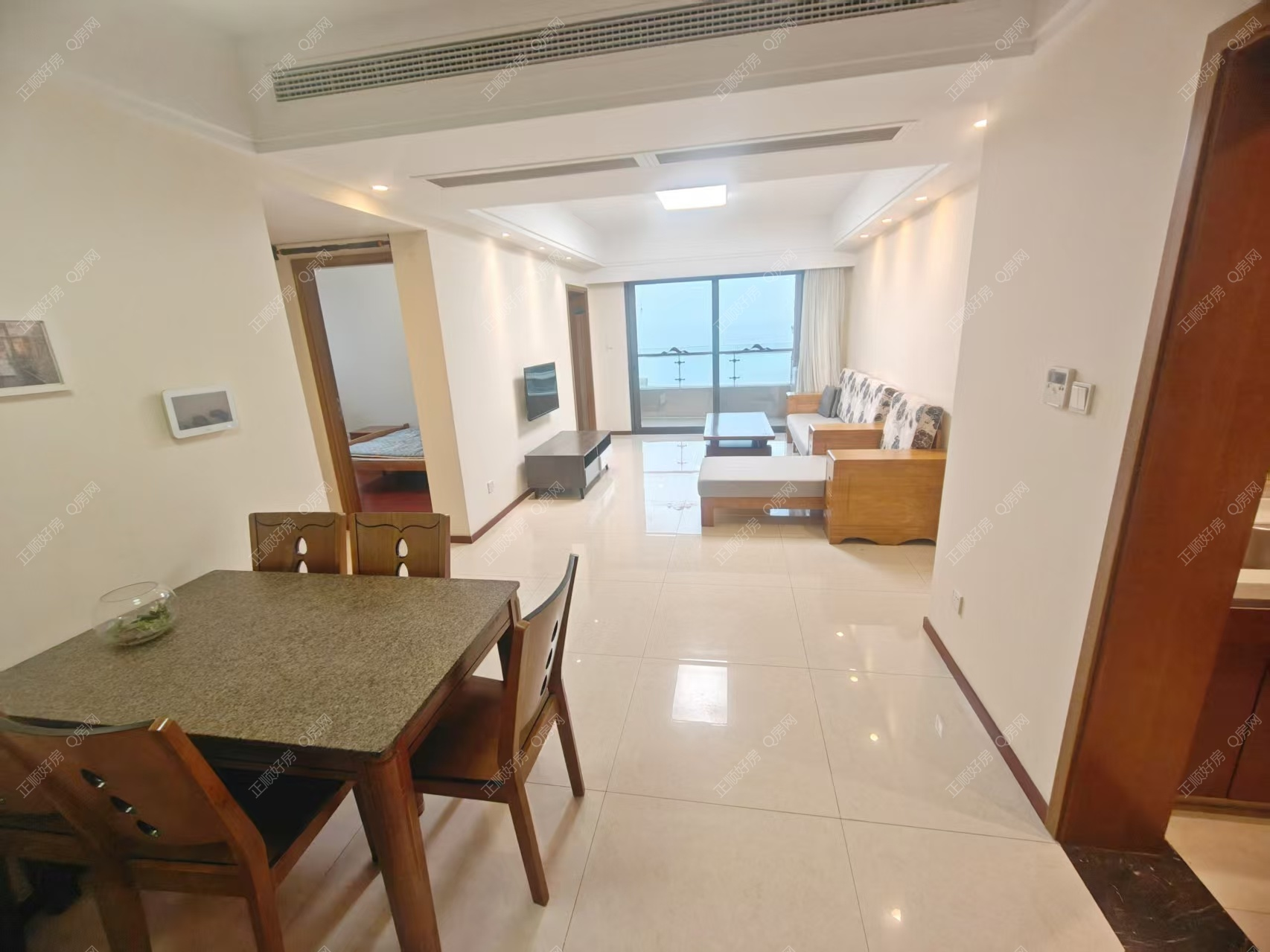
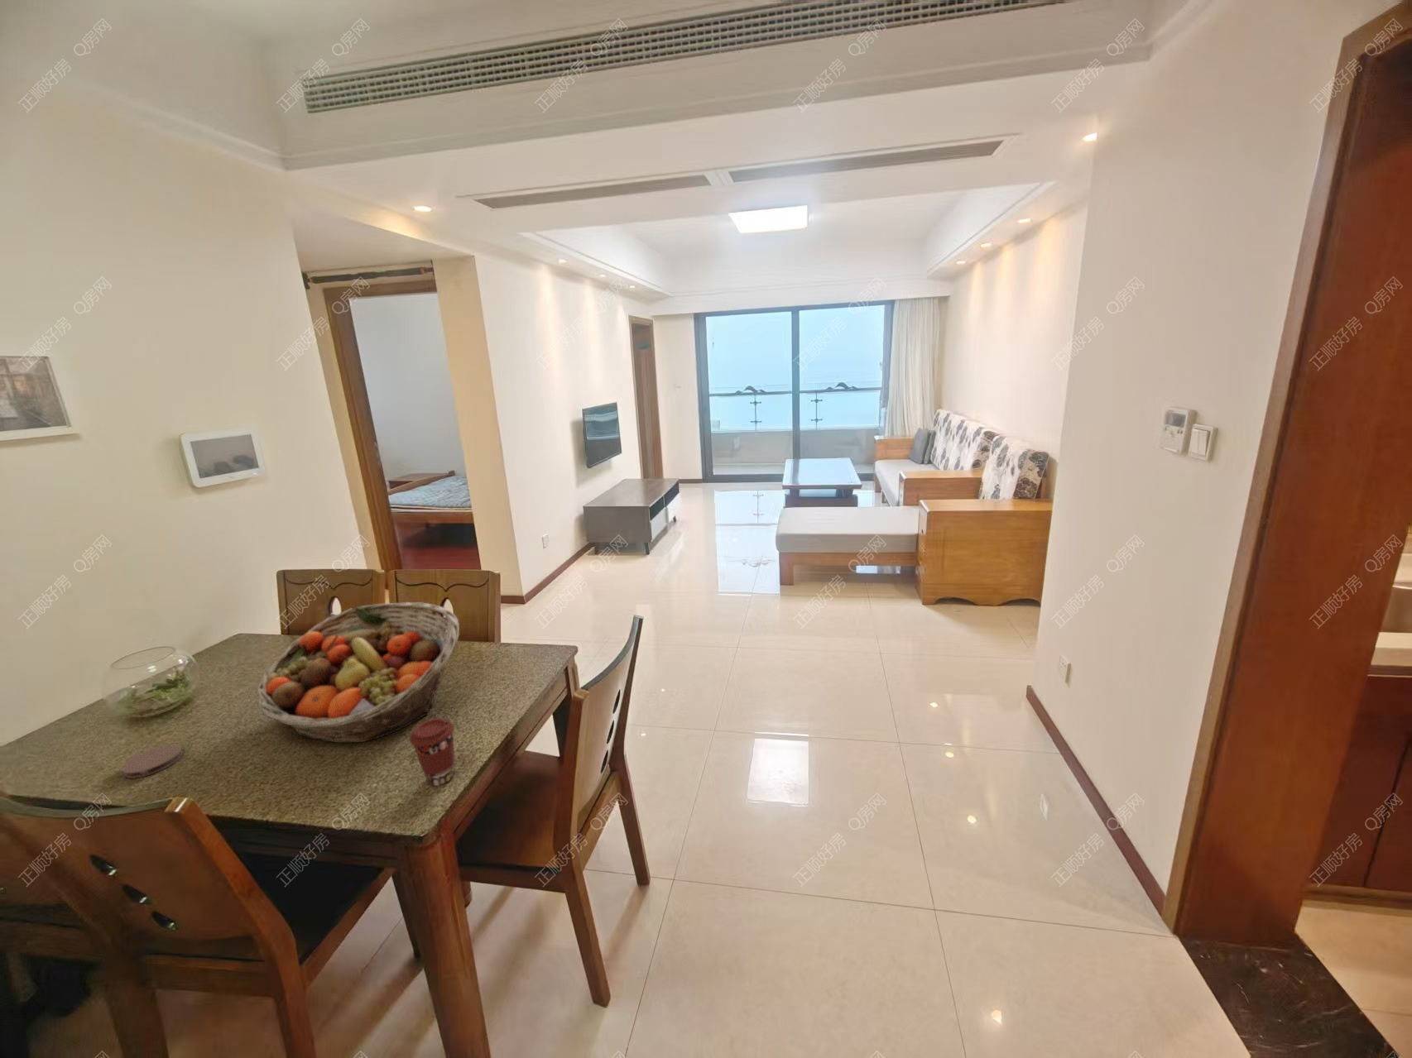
+ fruit basket [257,601,460,743]
+ coffee cup [409,717,455,787]
+ coaster [121,742,183,779]
